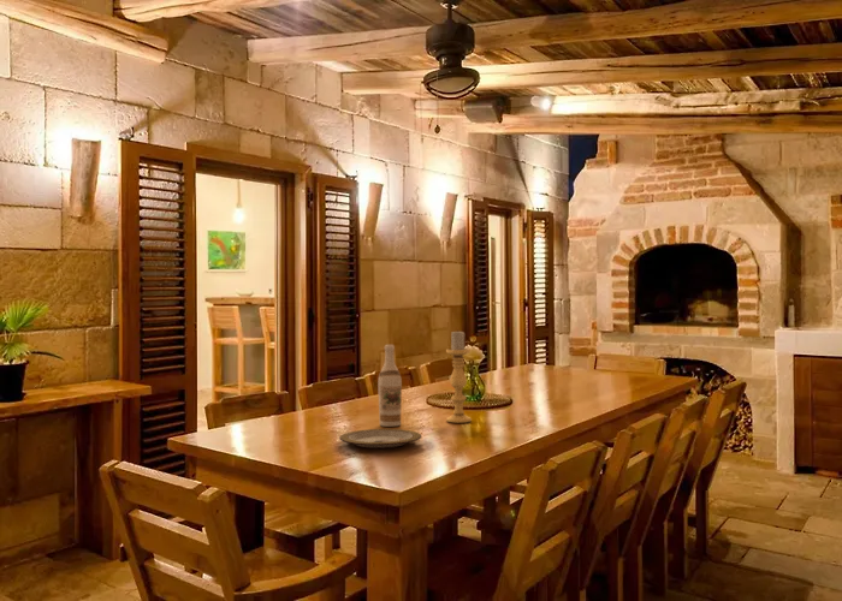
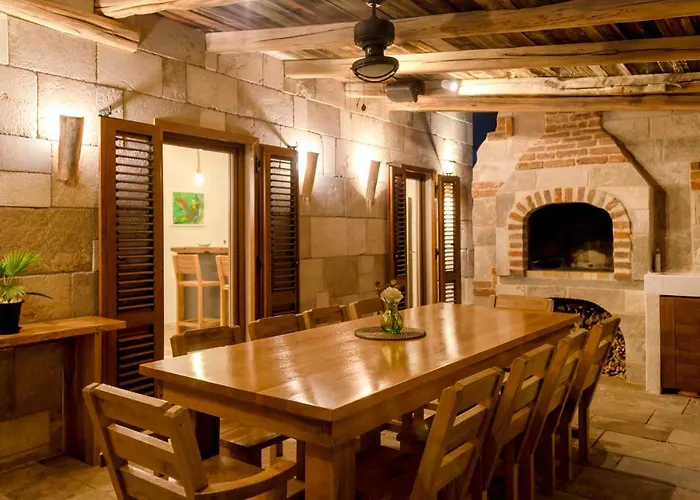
- plate [339,428,422,450]
- candle holder [445,329,473,424]
- wine bottle [376,344,403,428]
